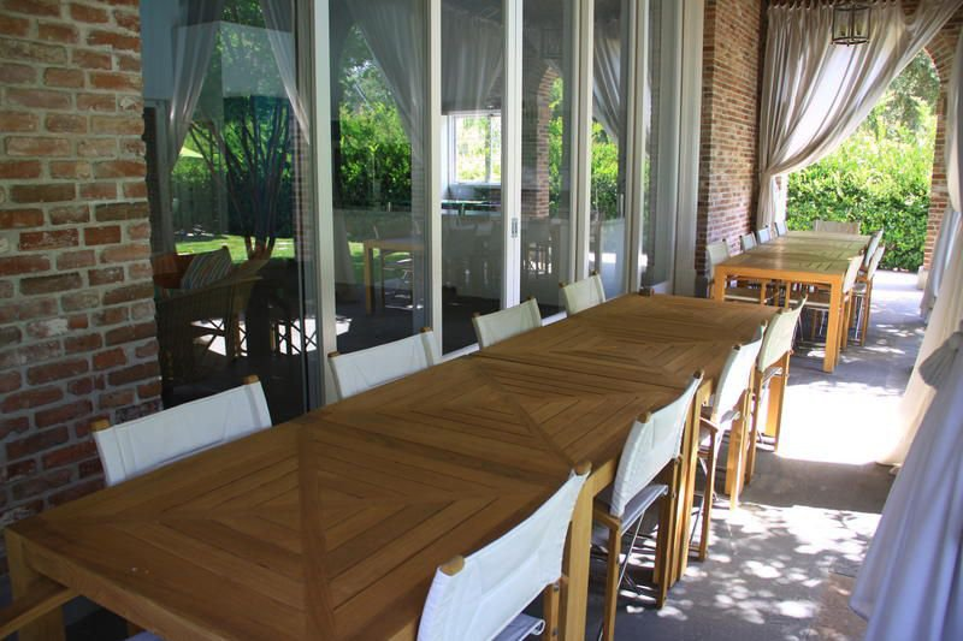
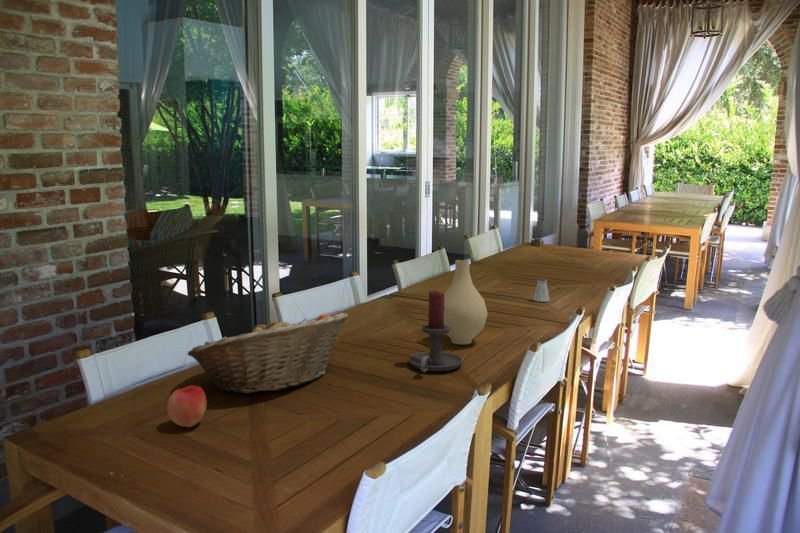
+ candle holder [408,290,464,373]
+ apple [166,384,208,428]
+ fruit basket [187,312,349,394]
+ saltshaker [533,277,551,303]
+ vase [444,259,489,345]
